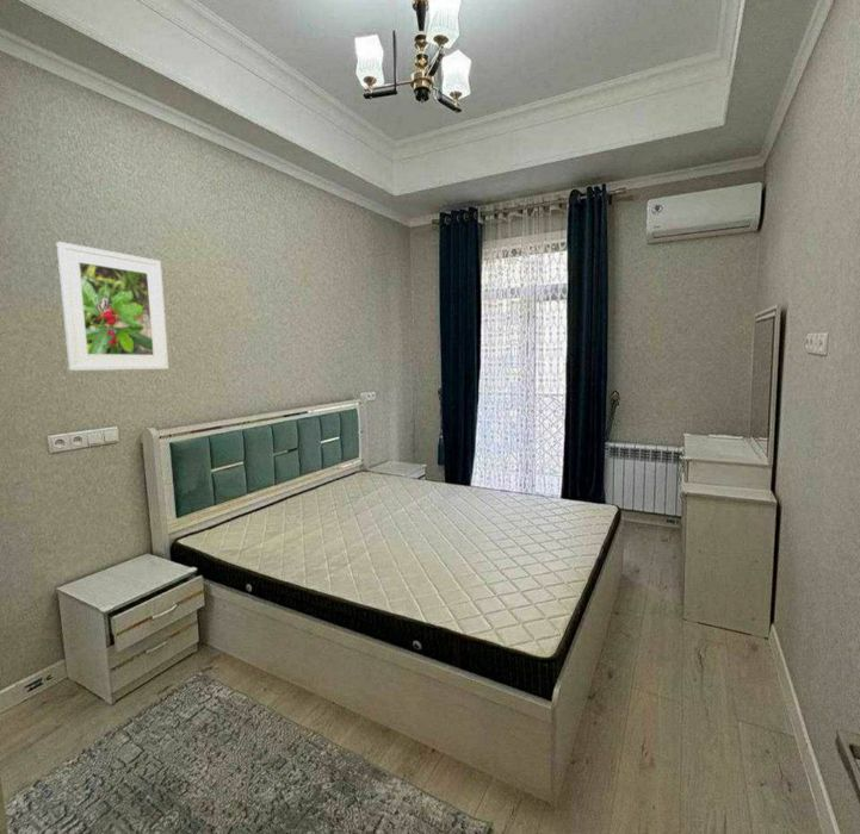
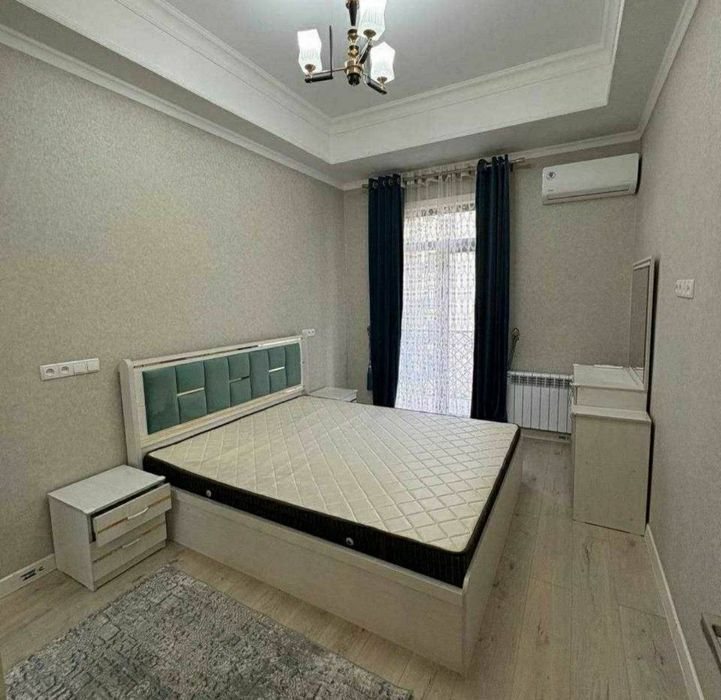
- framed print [56,241,169,372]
